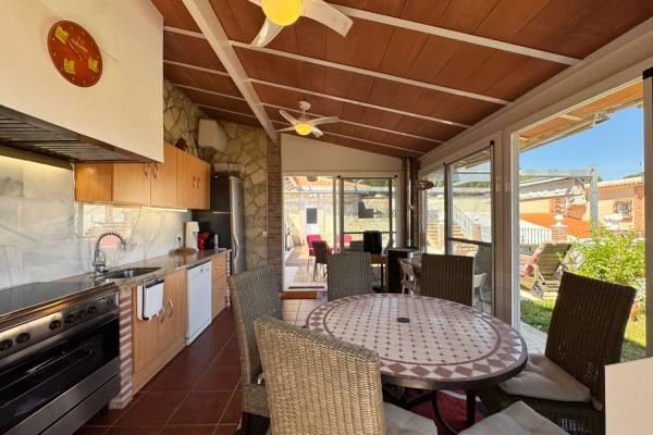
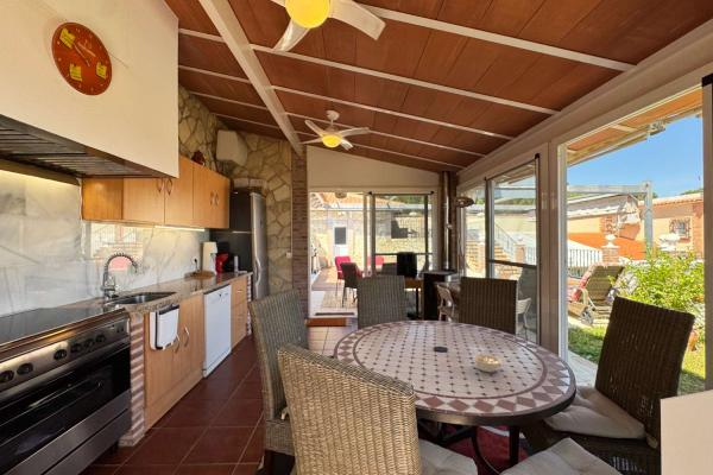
+ legume [472,353,503,374]
